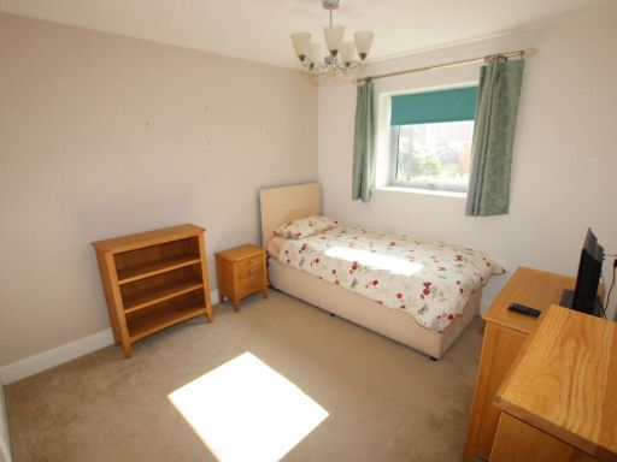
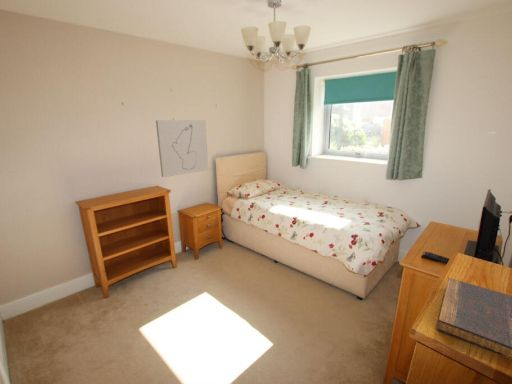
+ book [436,277,512,360]
+ wall art [155,119,209,178]
